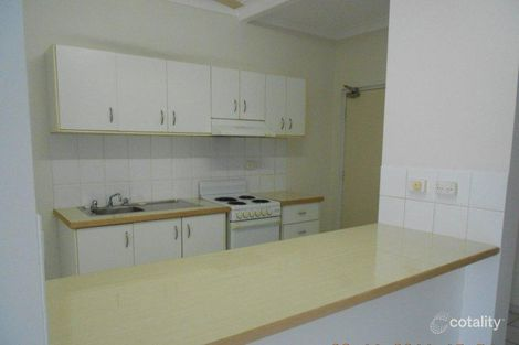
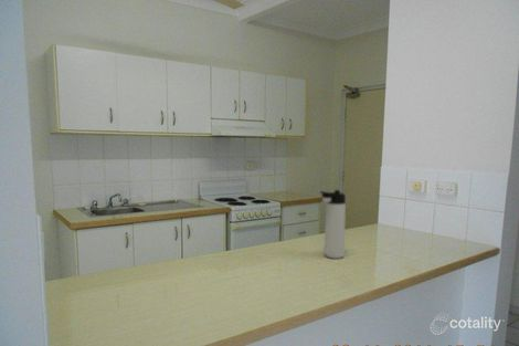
+ thermos bottle [319,189,347,260]
